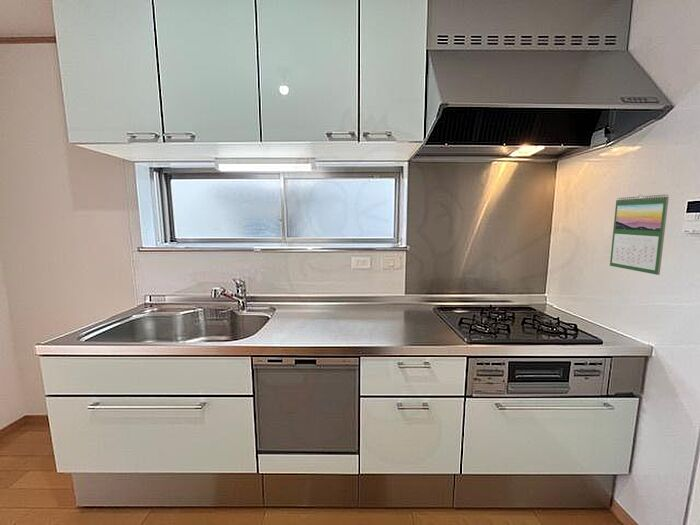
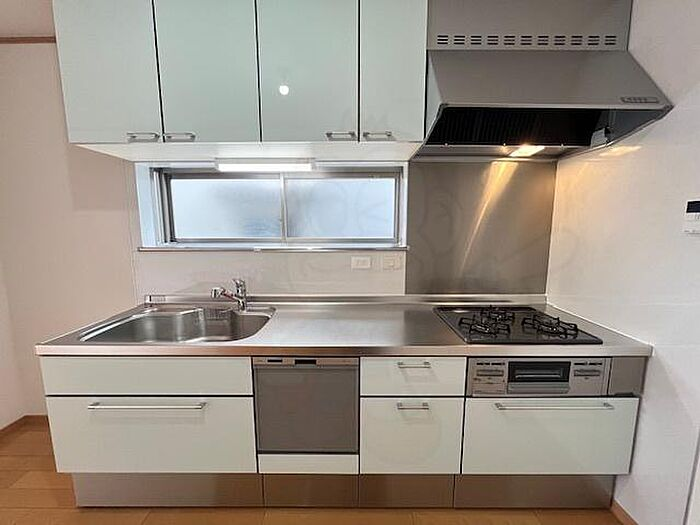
- calendar [609,193,670,276]
